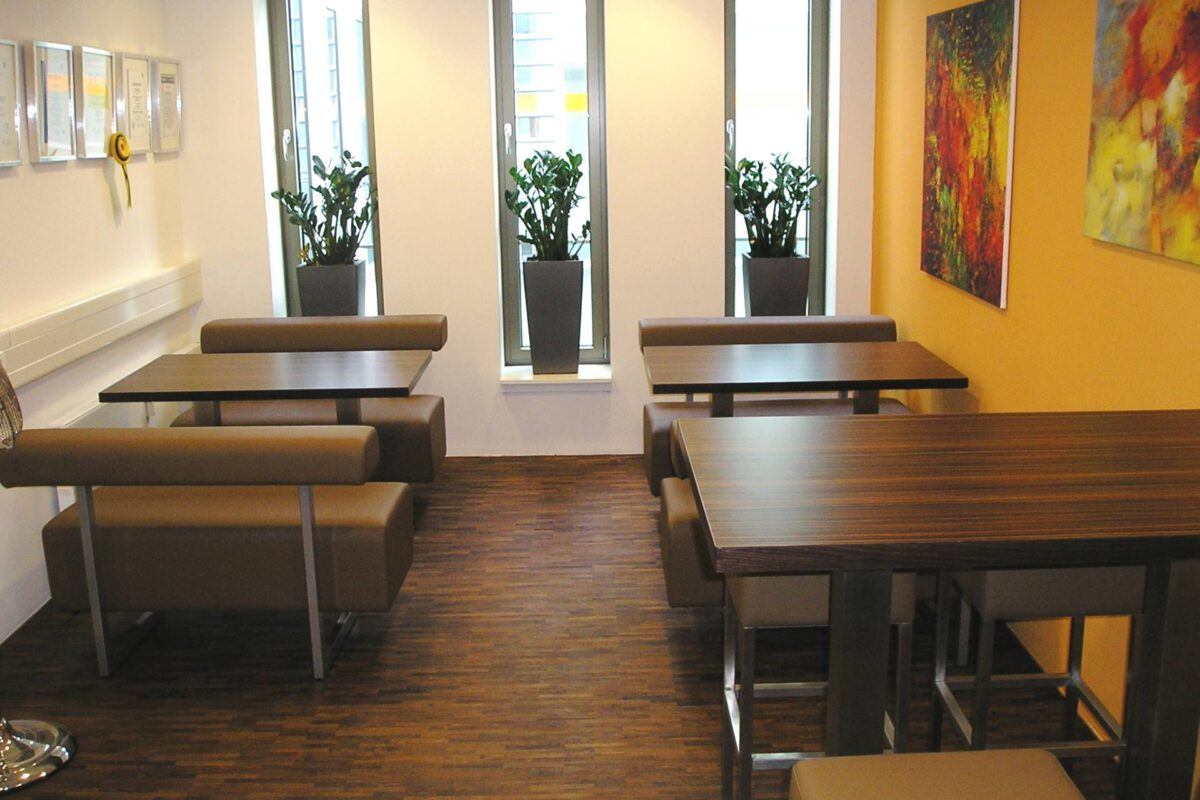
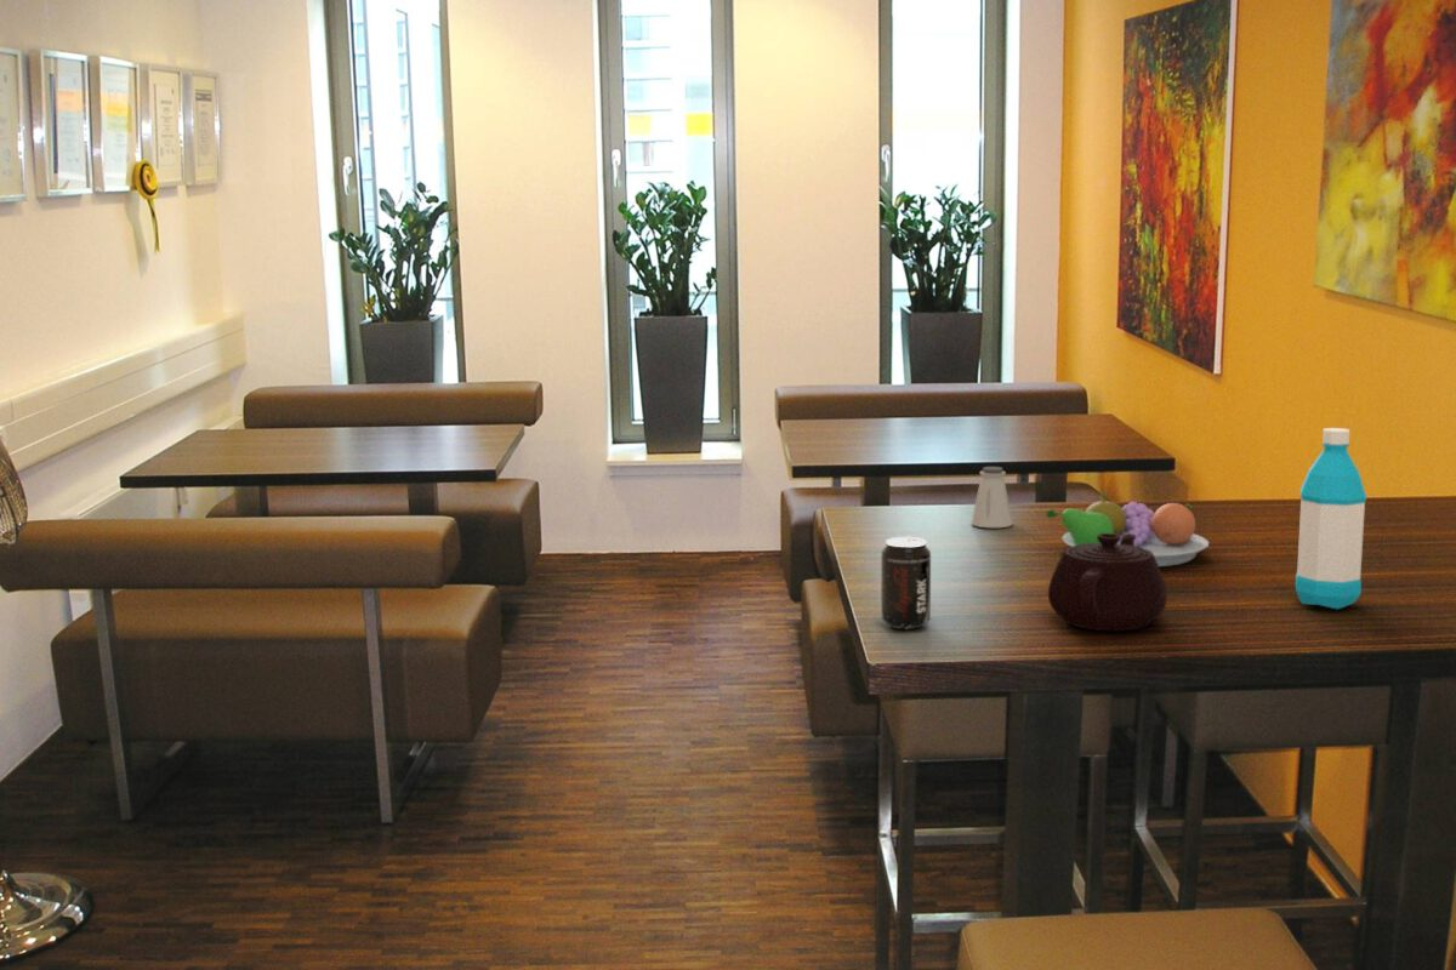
+ water bottle [1295,427,1367,611]
+ saltshaker [971,466,1014,529]
+ fruit bowl [1045,490,1210,567]
+ beverage can [880,536,932,630]
+ teapot [1047,534,1168,632]
